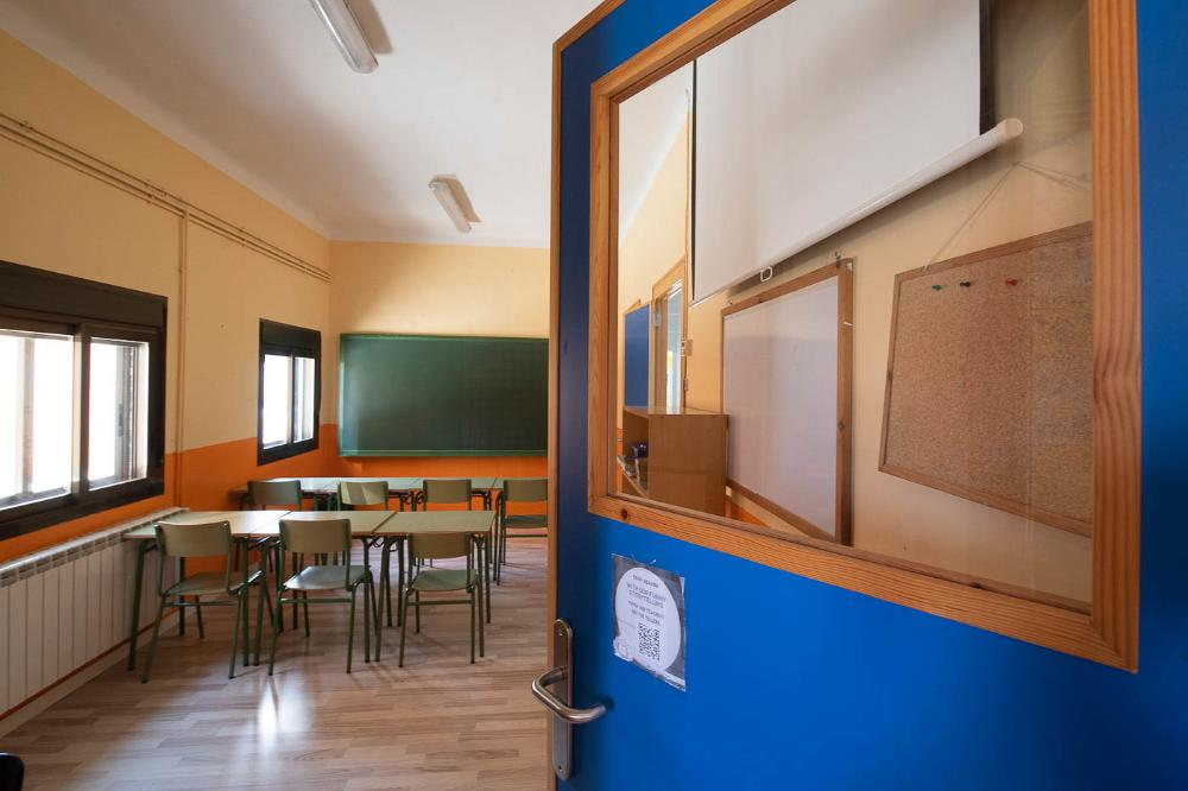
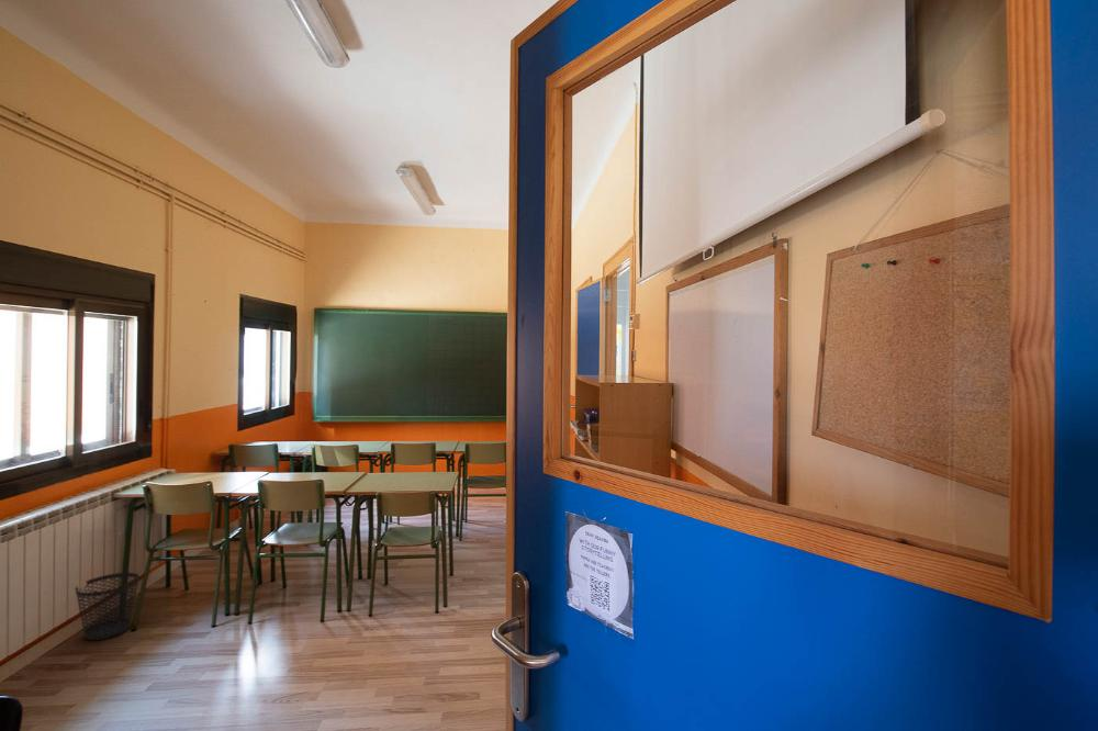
+ wastebasket [75,572,141,641]
